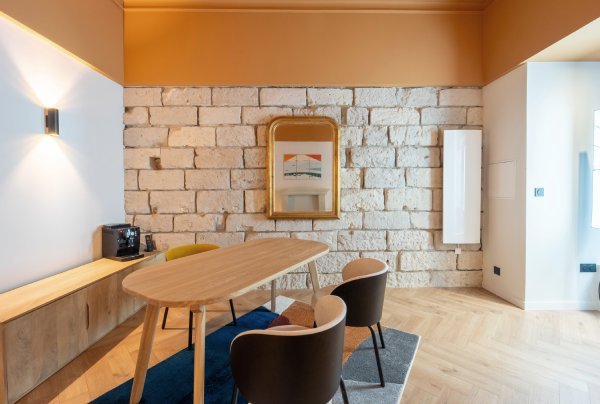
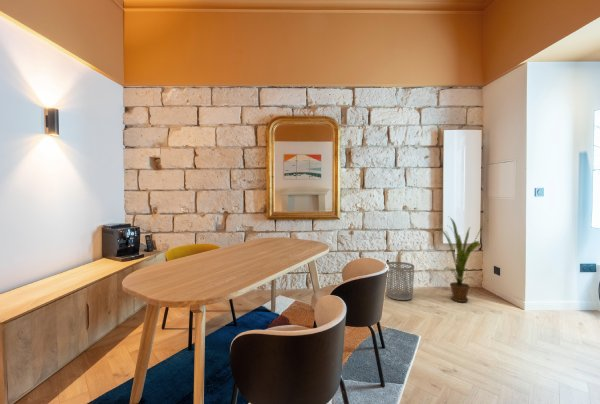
+ waste bin [385,261,415,301]
+ house plant [434,217,488,303]
